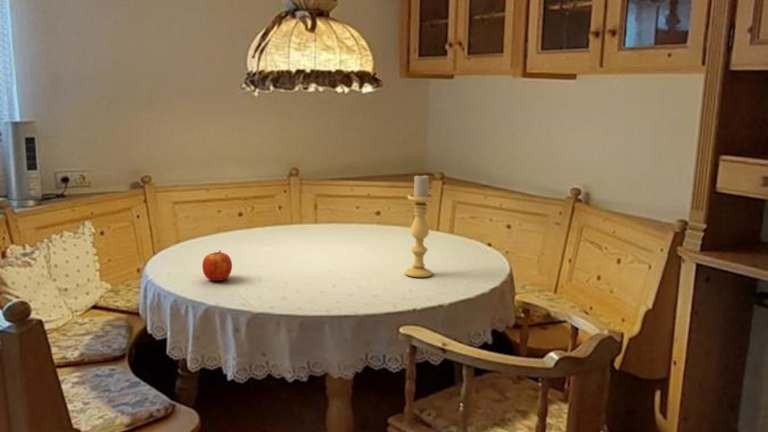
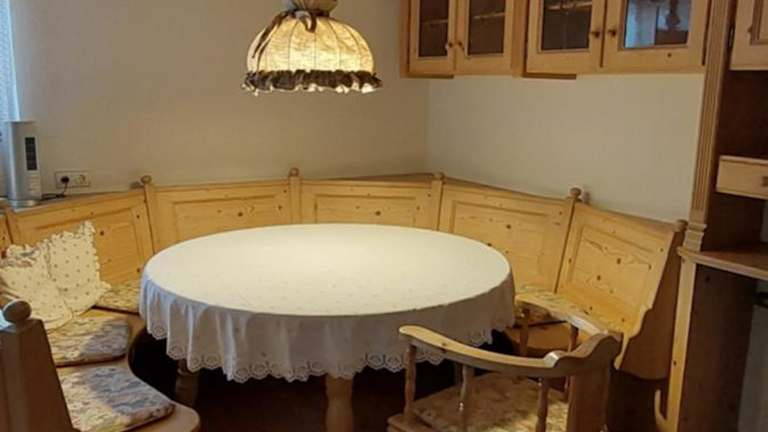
- candle holder [404,173,435,278]
- apple [201,249,233,282]
